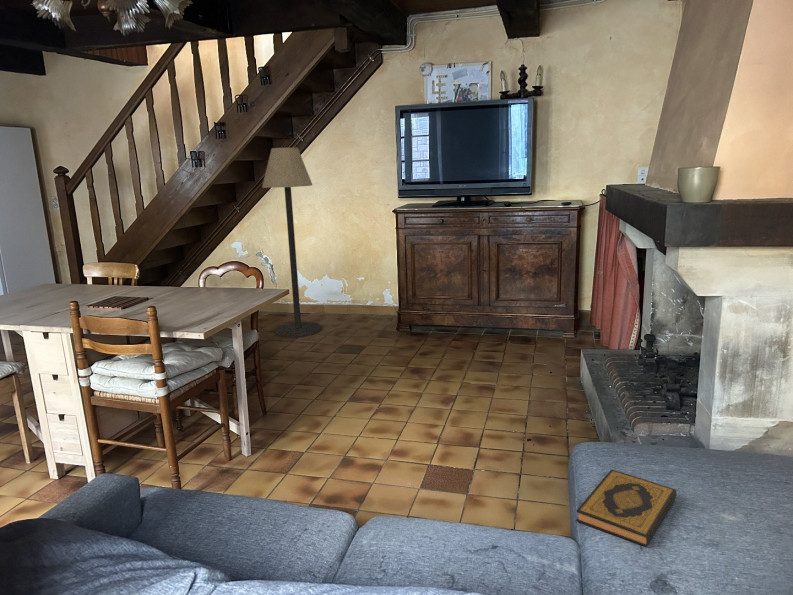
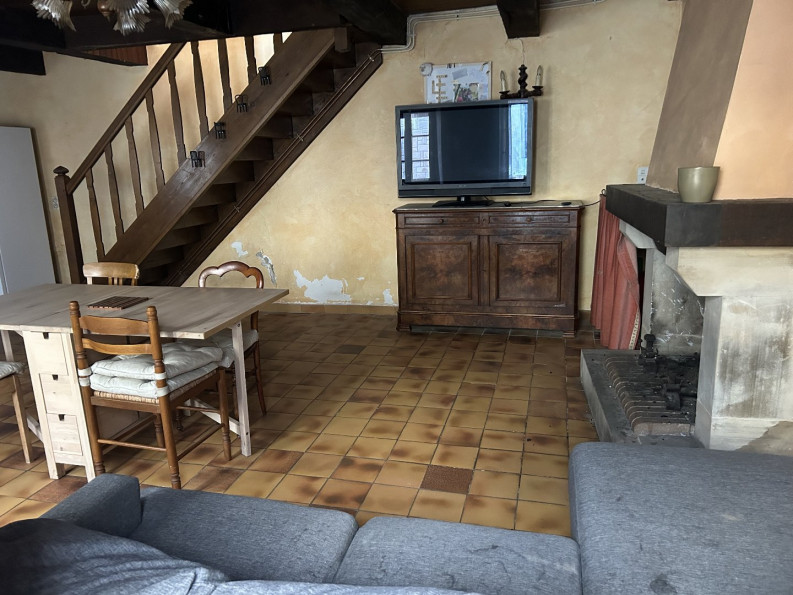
- floor lamp [261,147,322,338]
- hardback book [575,469,677,548]
